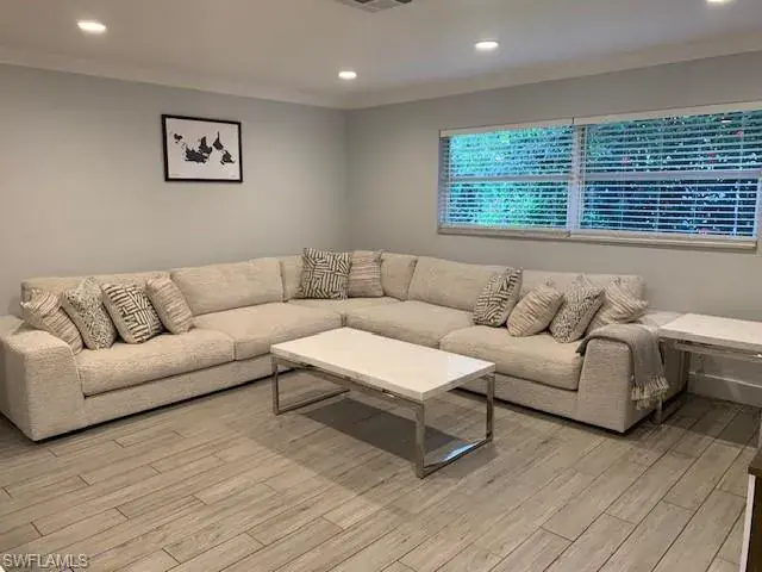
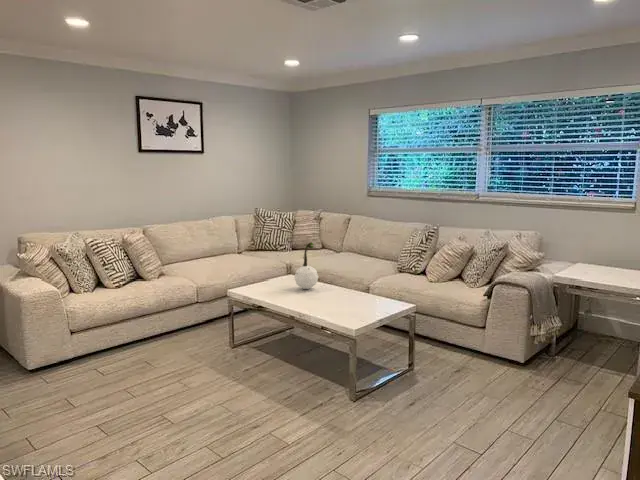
+ plant [293,241,323,290]
